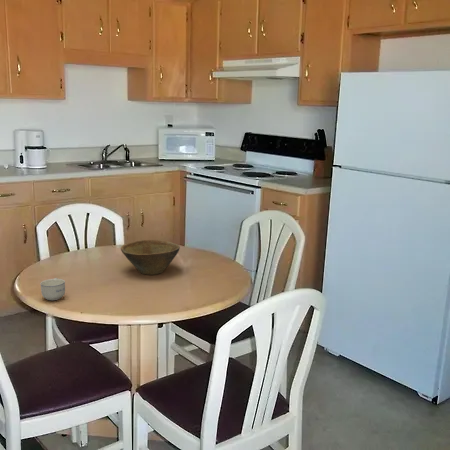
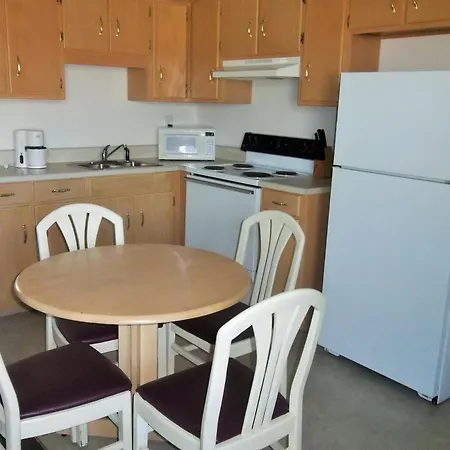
- bowl [120,239,181,276]
- cup [39,277,66,301]
